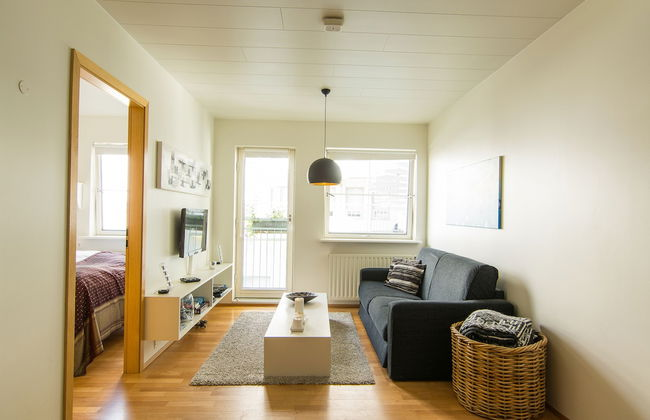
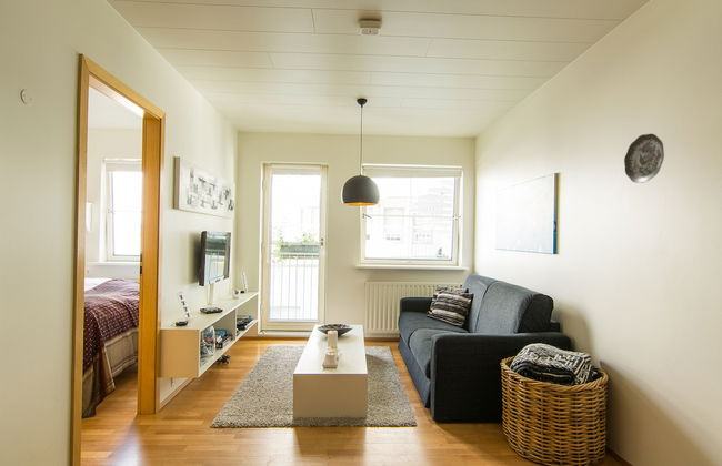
+ decorative plate [623,133,665,184]
